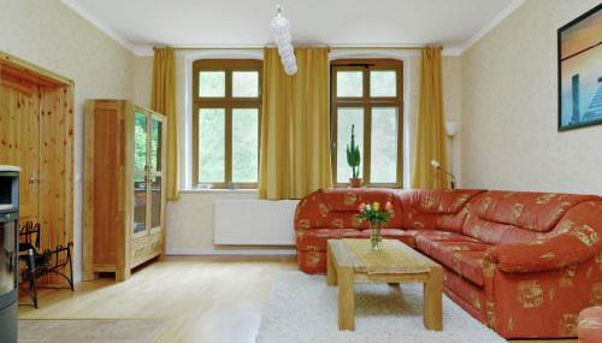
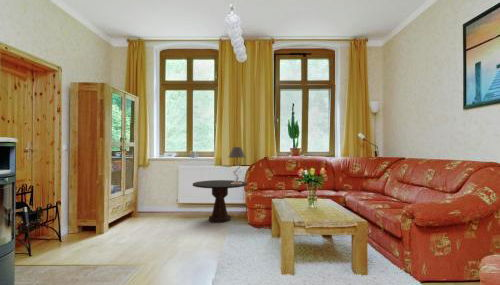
+ table lamp [228,146,246,184]
+ side table [192,179,248,224]
